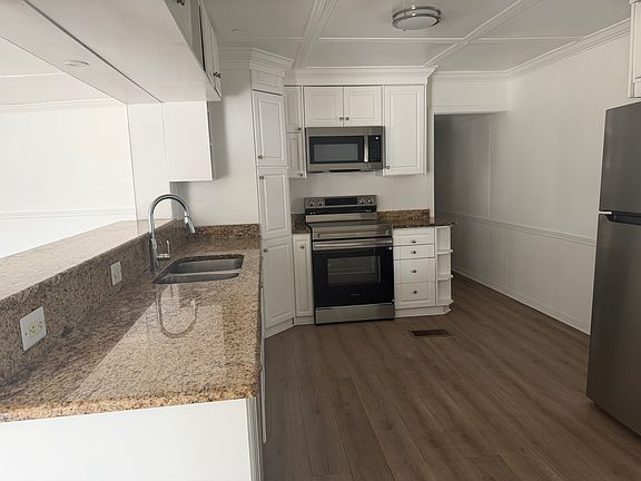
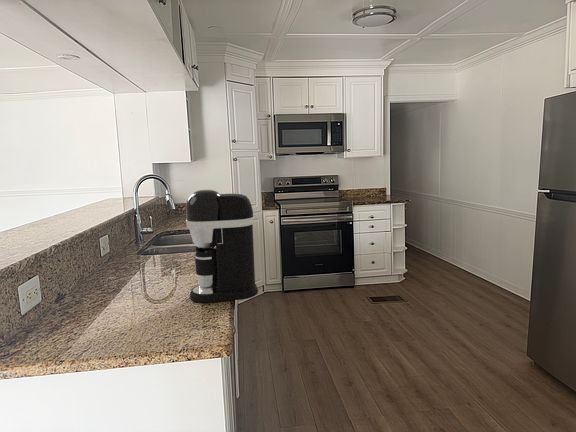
+ coffee maker [185,189,259,304]
